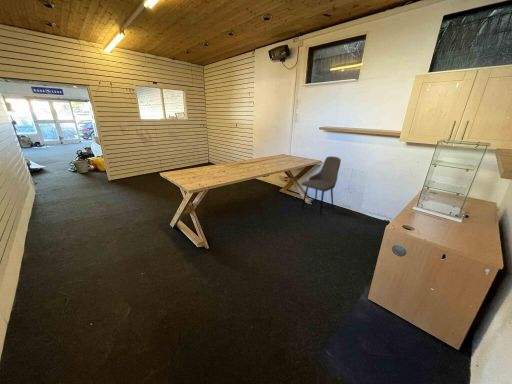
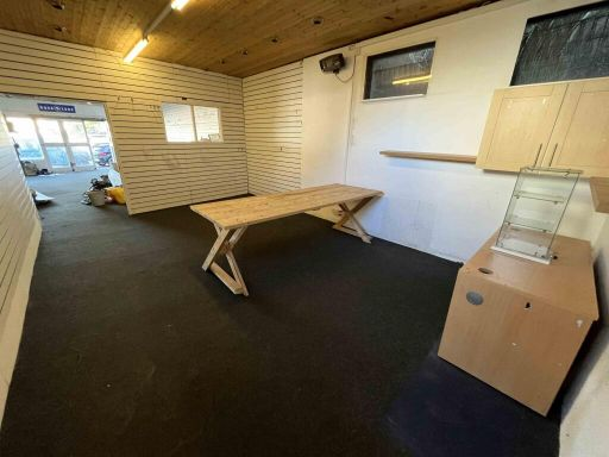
- dining chair [300,155,342,216]
